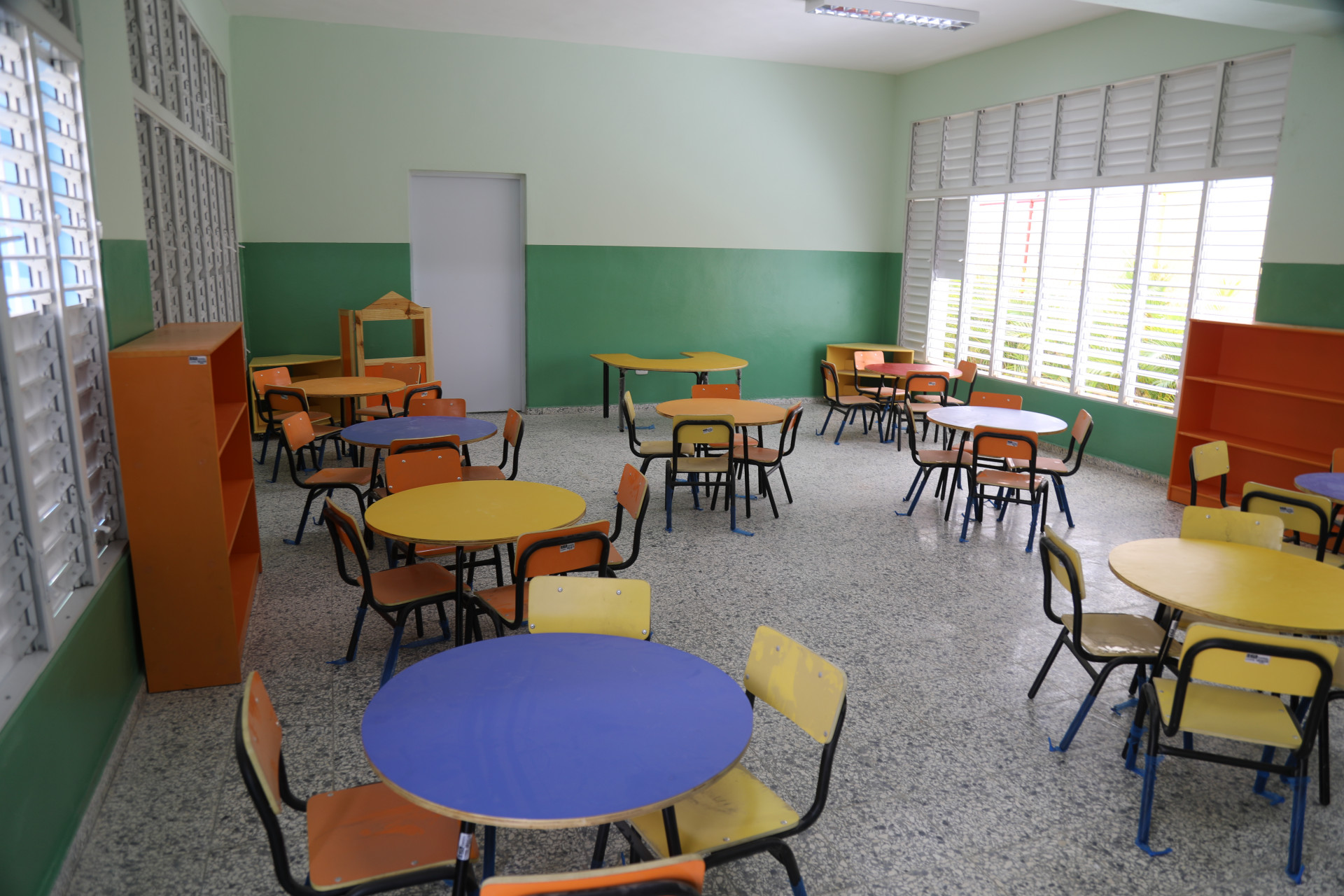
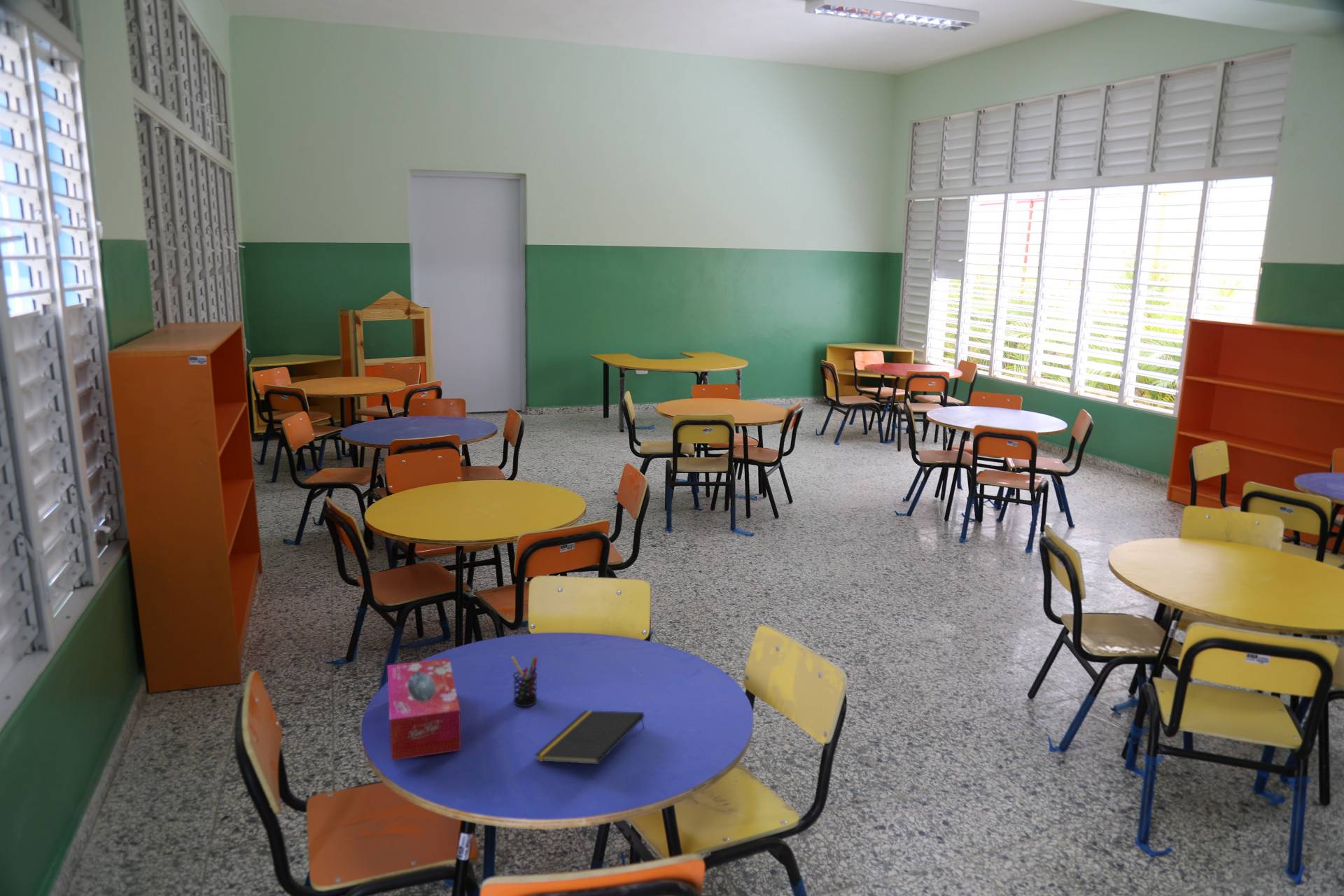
+ tissue box [386,657,462,762]
+ pen holder [510,656,538,707]
+ notepad [533,710,645,765]
